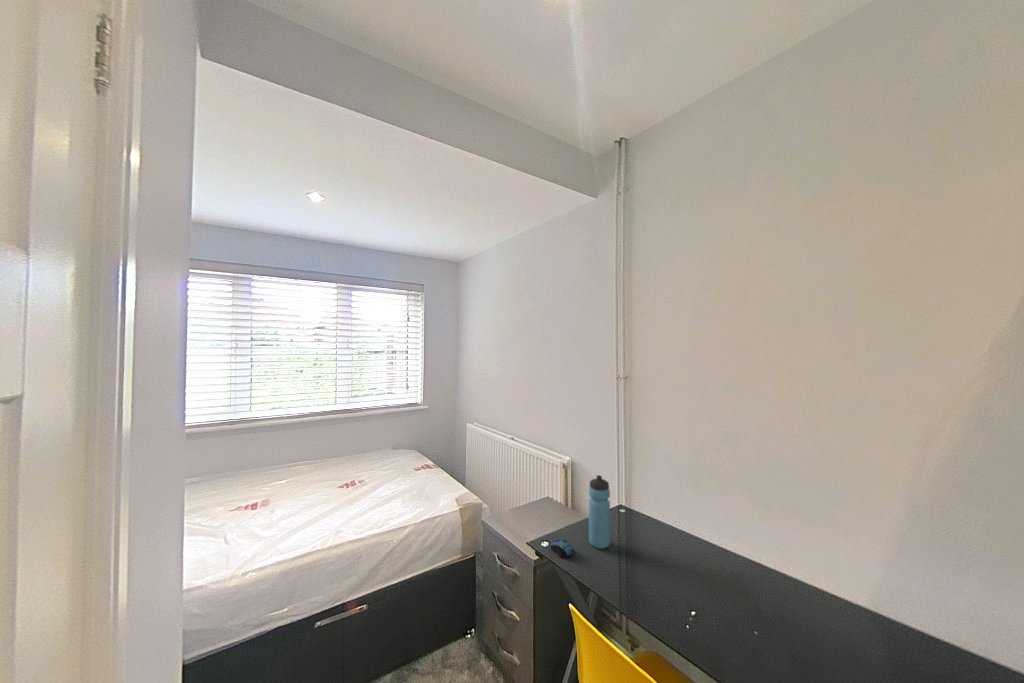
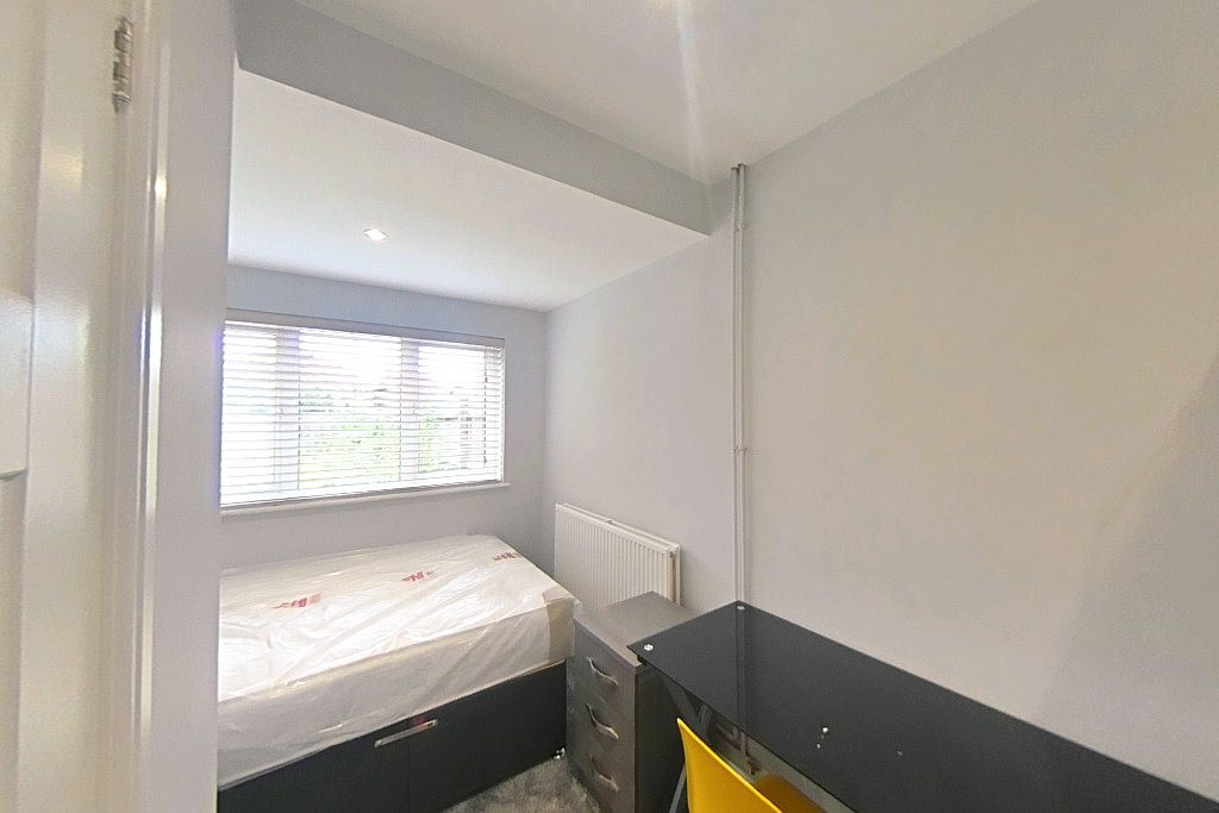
- water bottle [588,474,611,550]
- computer mouse [550,539,575,559]
